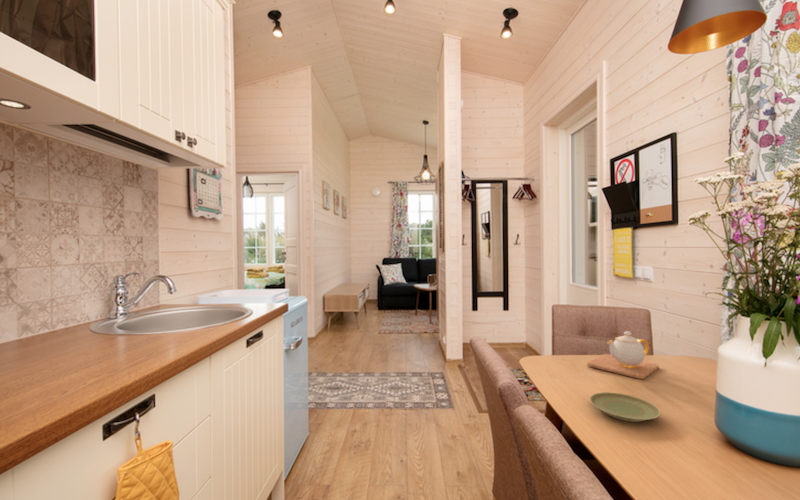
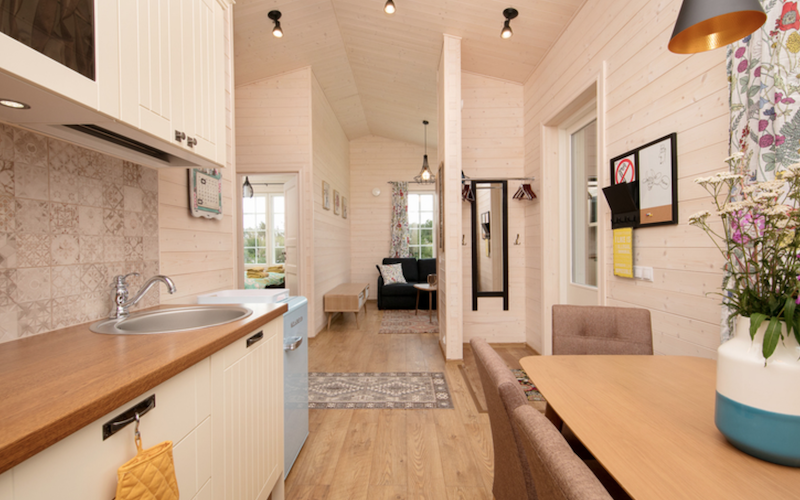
- plate [589,391,662,423]
- teapot [586,330,660,380]
